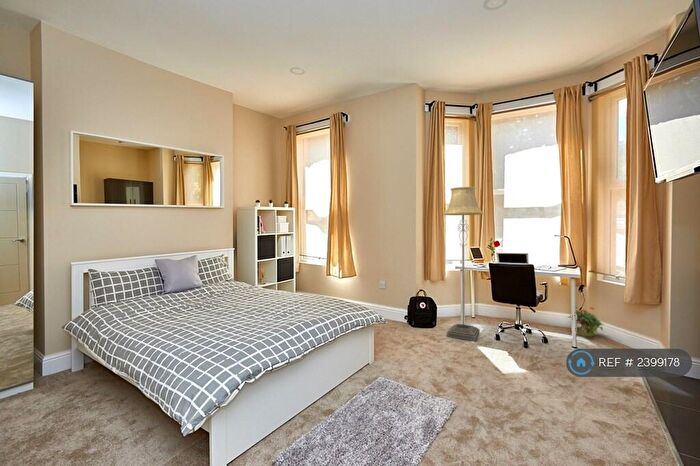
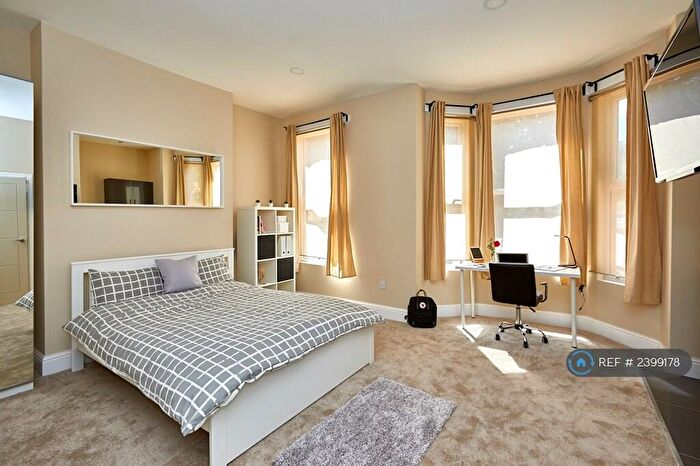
- floor lamp [443,186,484,342]
- potted plant [566,306,604,338]
